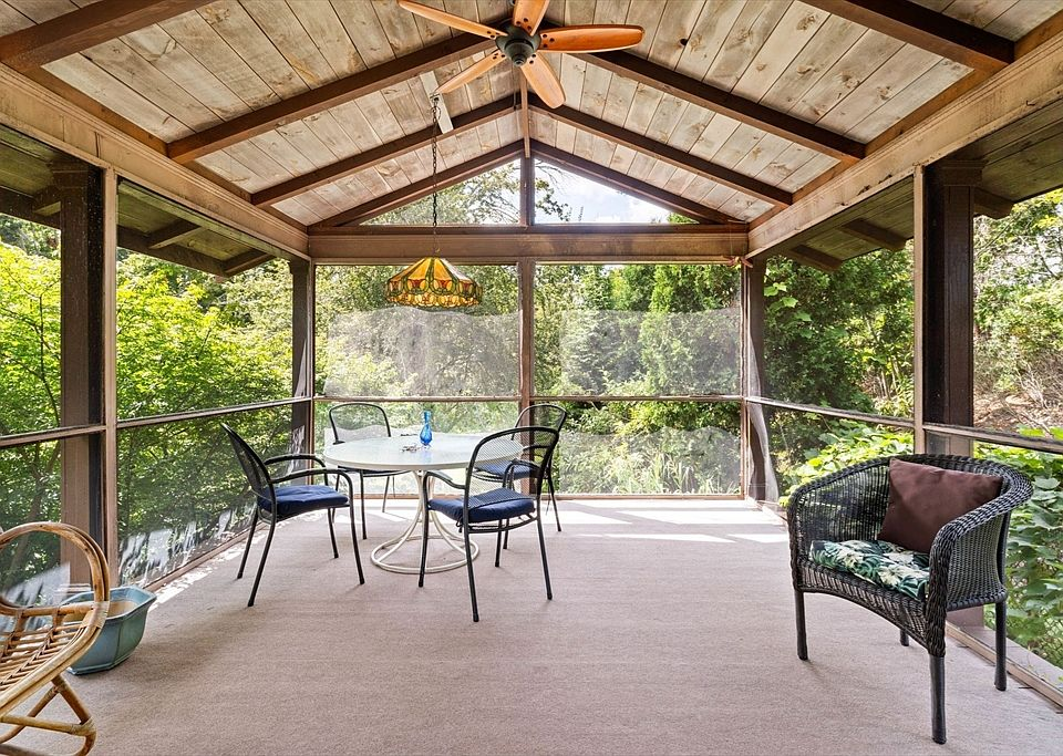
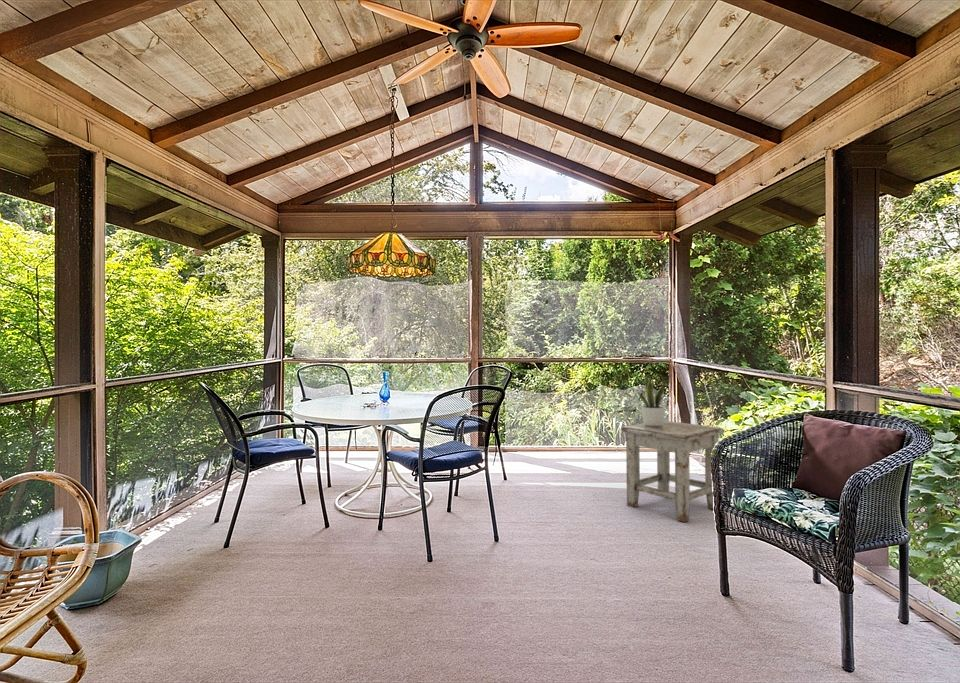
+ stool [620,420,725,523]
+ potted plant [636,376,672,427]
